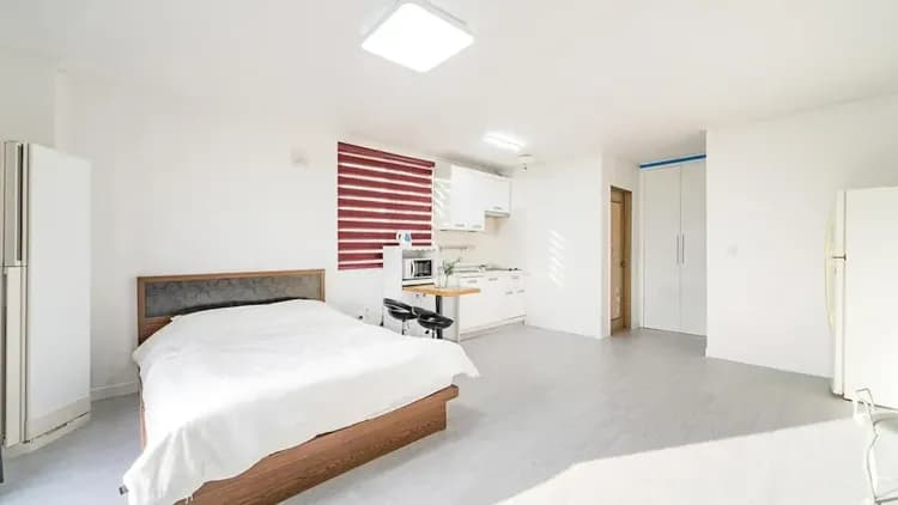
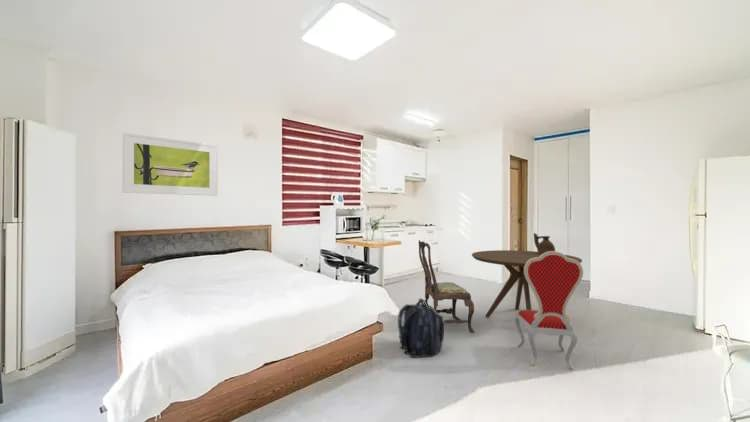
+ dining chair [418,239,475,334]
+ dining chair [514,250,584,371]
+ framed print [122,132,219,197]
+ dining table [471,249,583,318]
+ backpack [397,297,445,358]
+ ceramic jug [533,232,556,254]
